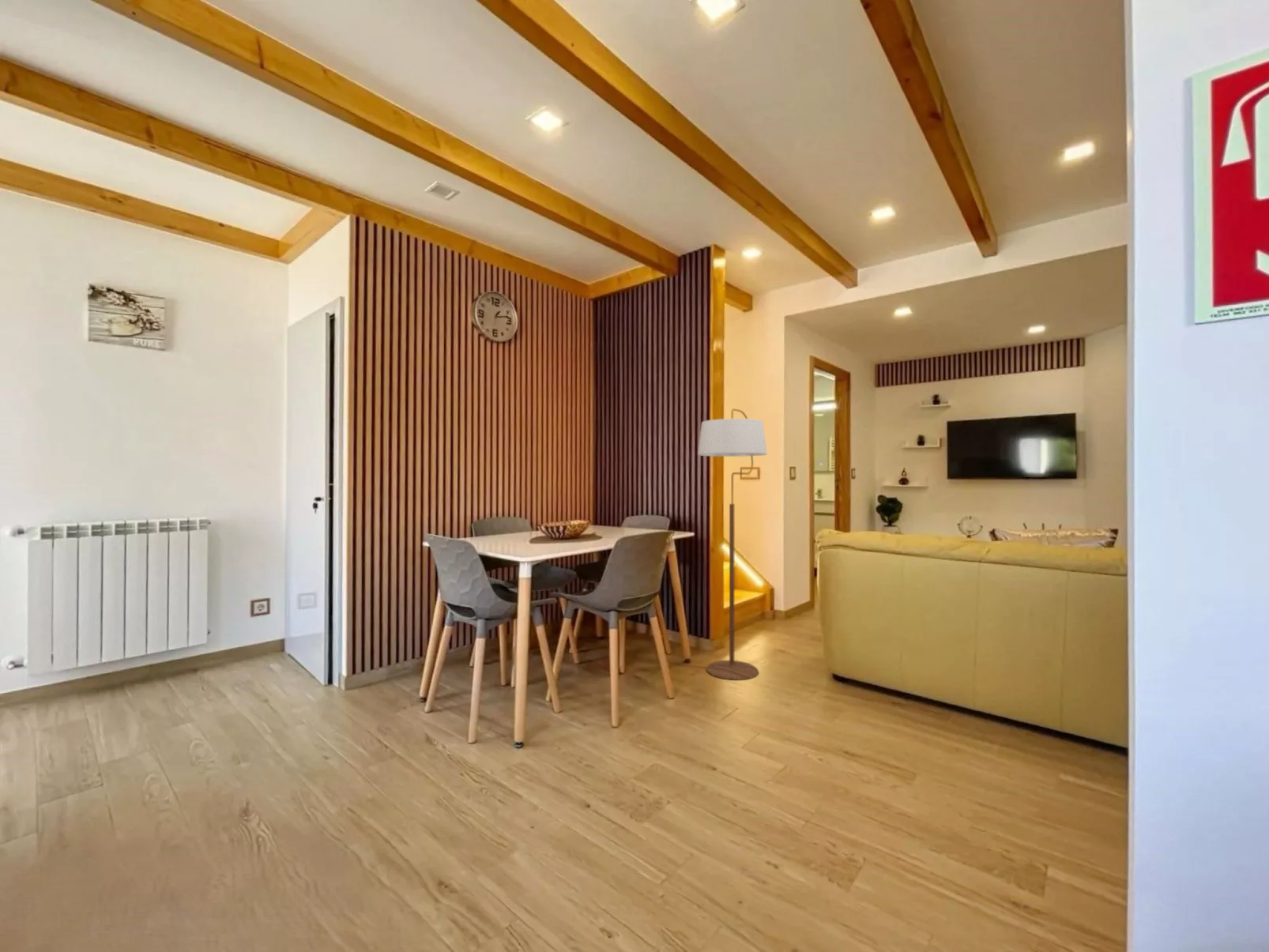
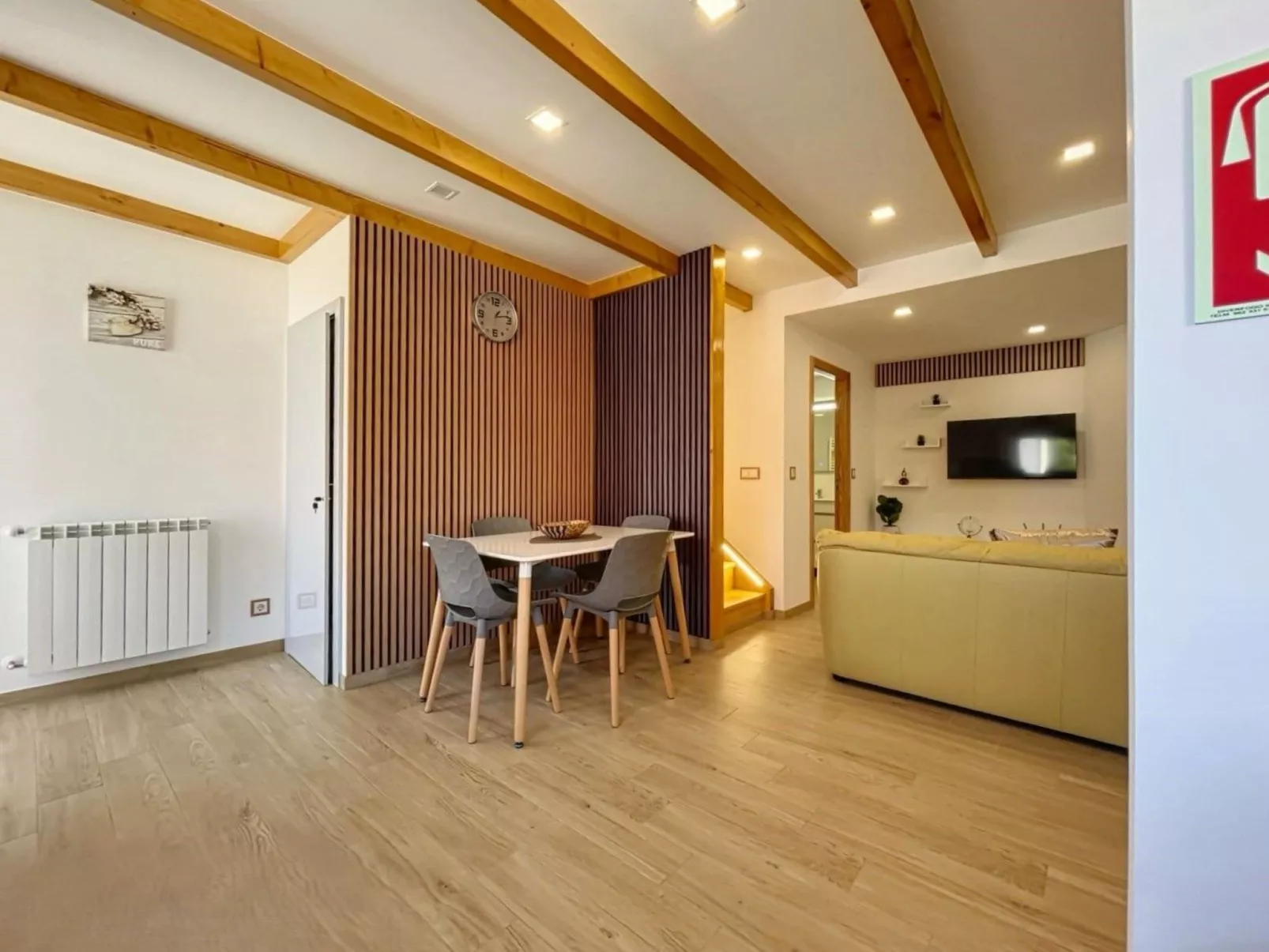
- floor lamp [697,408,768,681]
